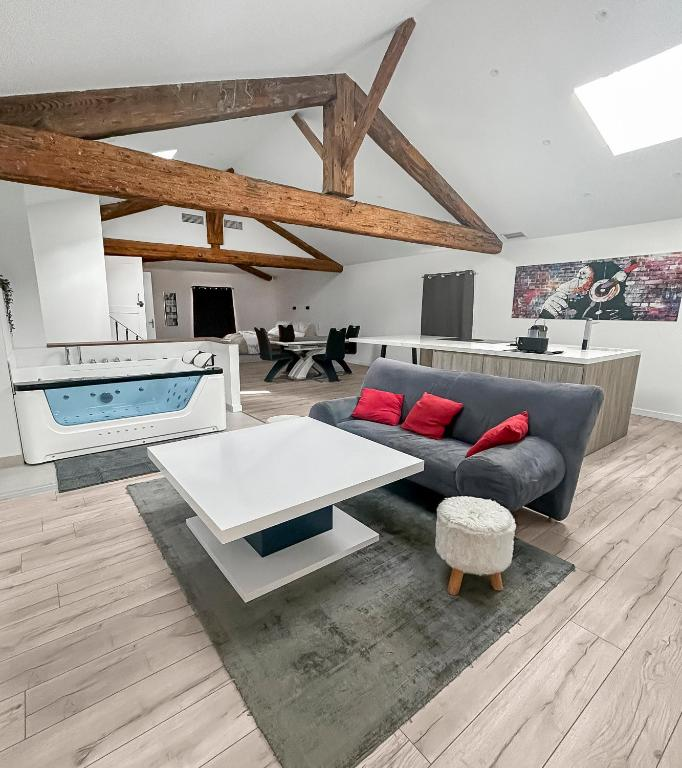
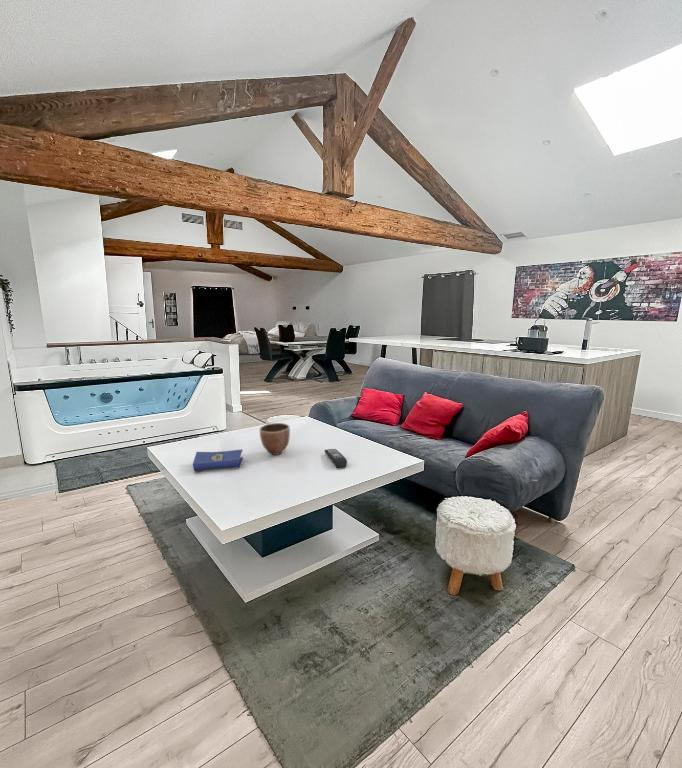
+ remote control [324,448,348,469]
+ hardcover book [192,448,244,472]
+ decorative bowl [259,422,291,456]
